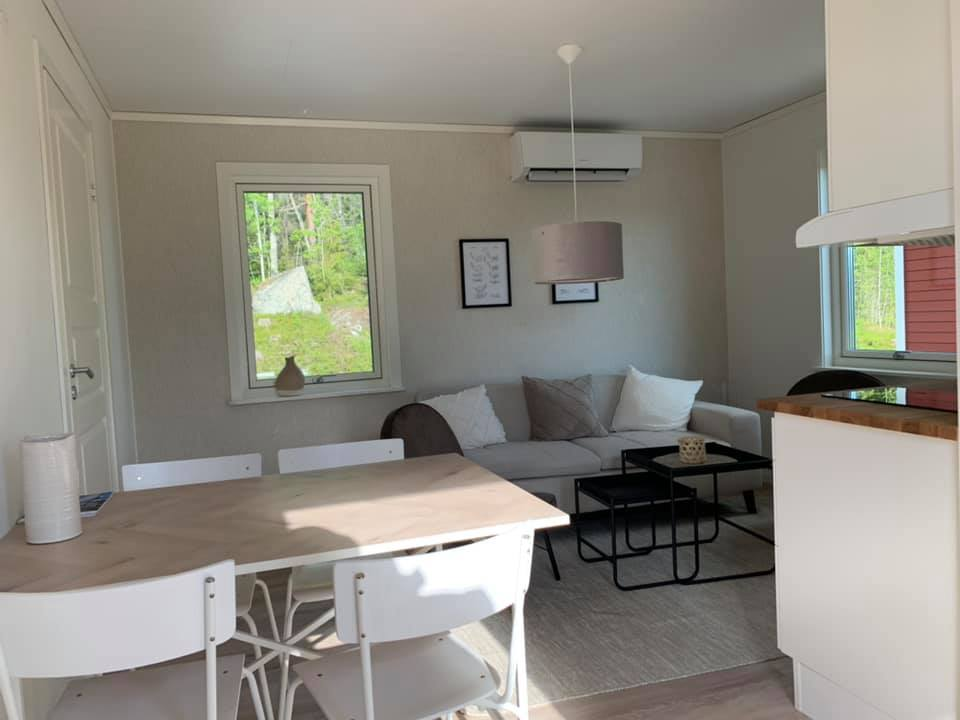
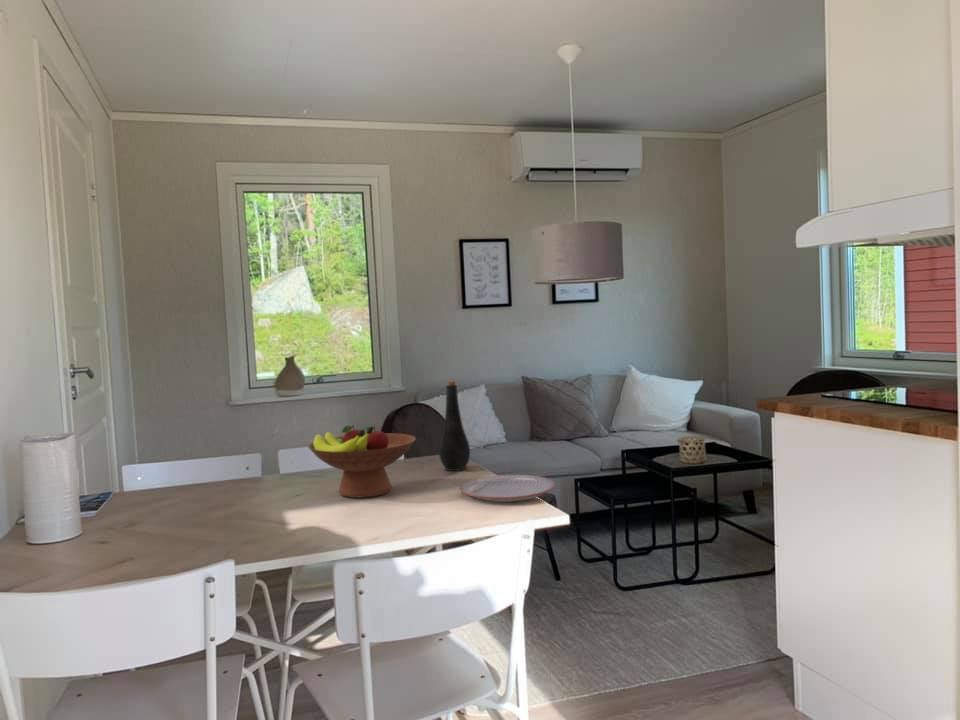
+ fruit bowl [307,424,417,499]
+ plate [459,474,558,503]
+ bottle [438,380,471,472]
